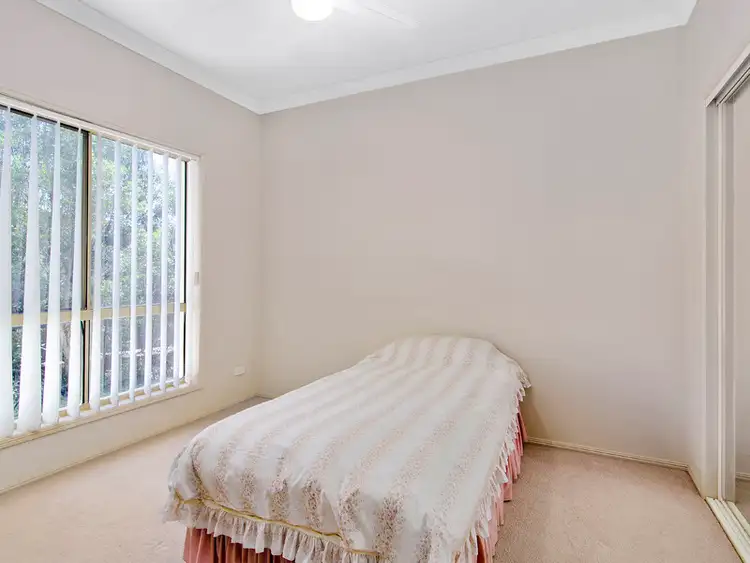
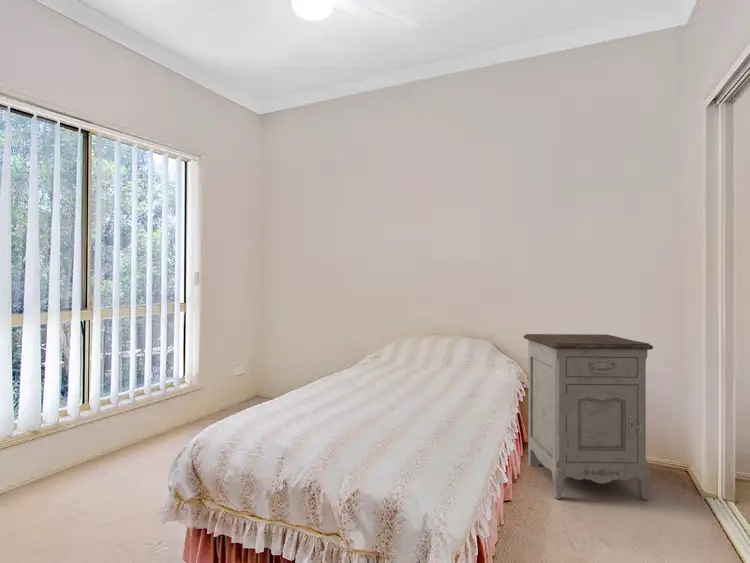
+ nightstand [523,333,654,500]
